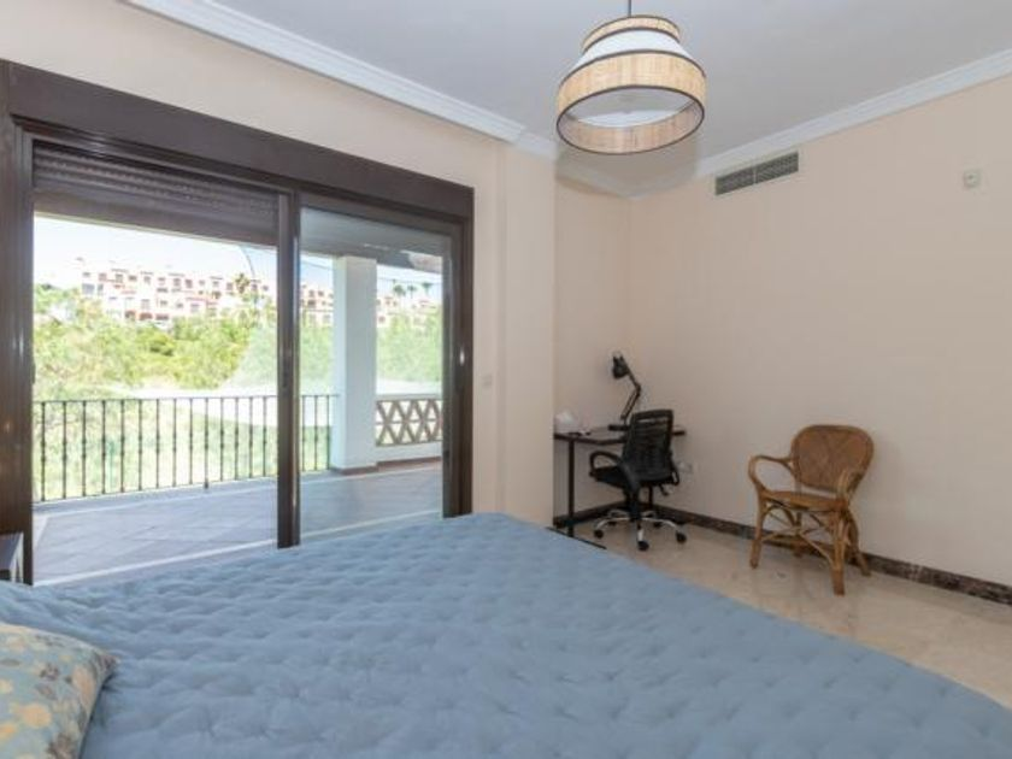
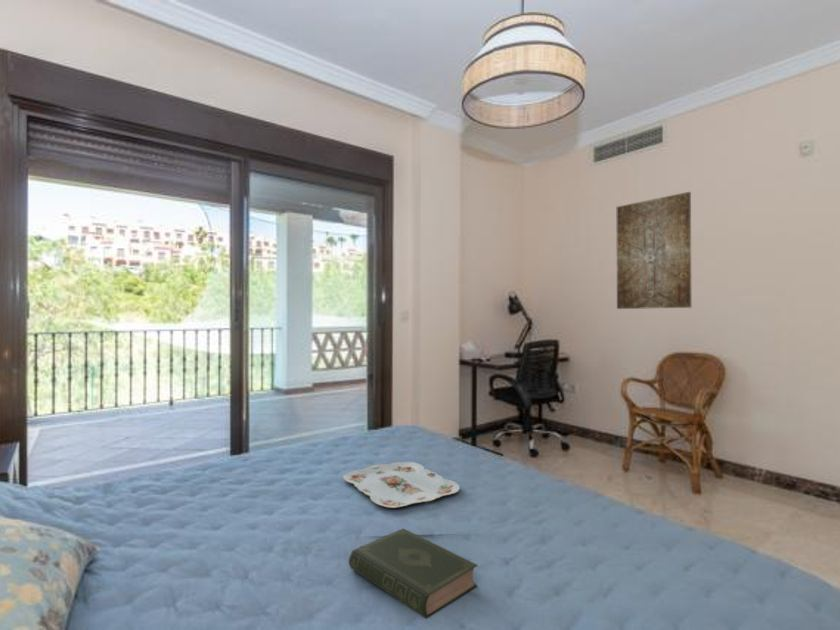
+ book [348,527,479,620]
+ wall art [616,191,692,310]
+ serving tray [342,461,461,509]
